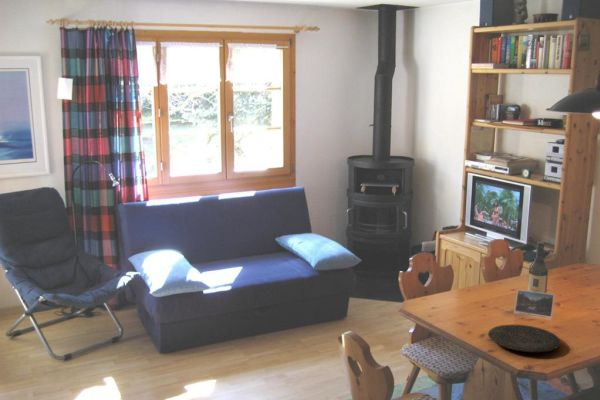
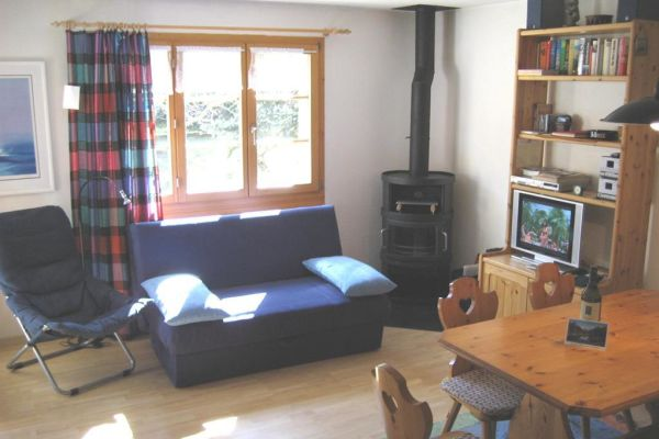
- plate [487,323,562,353]
